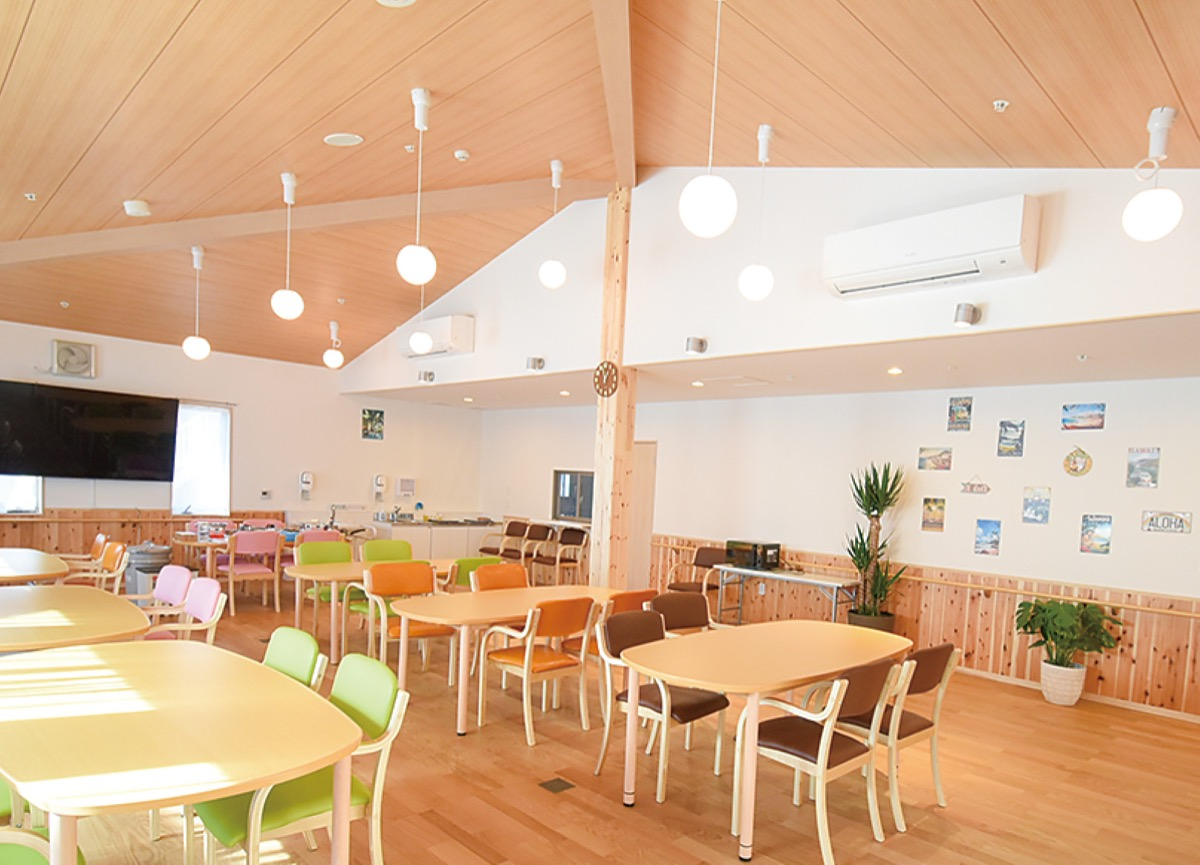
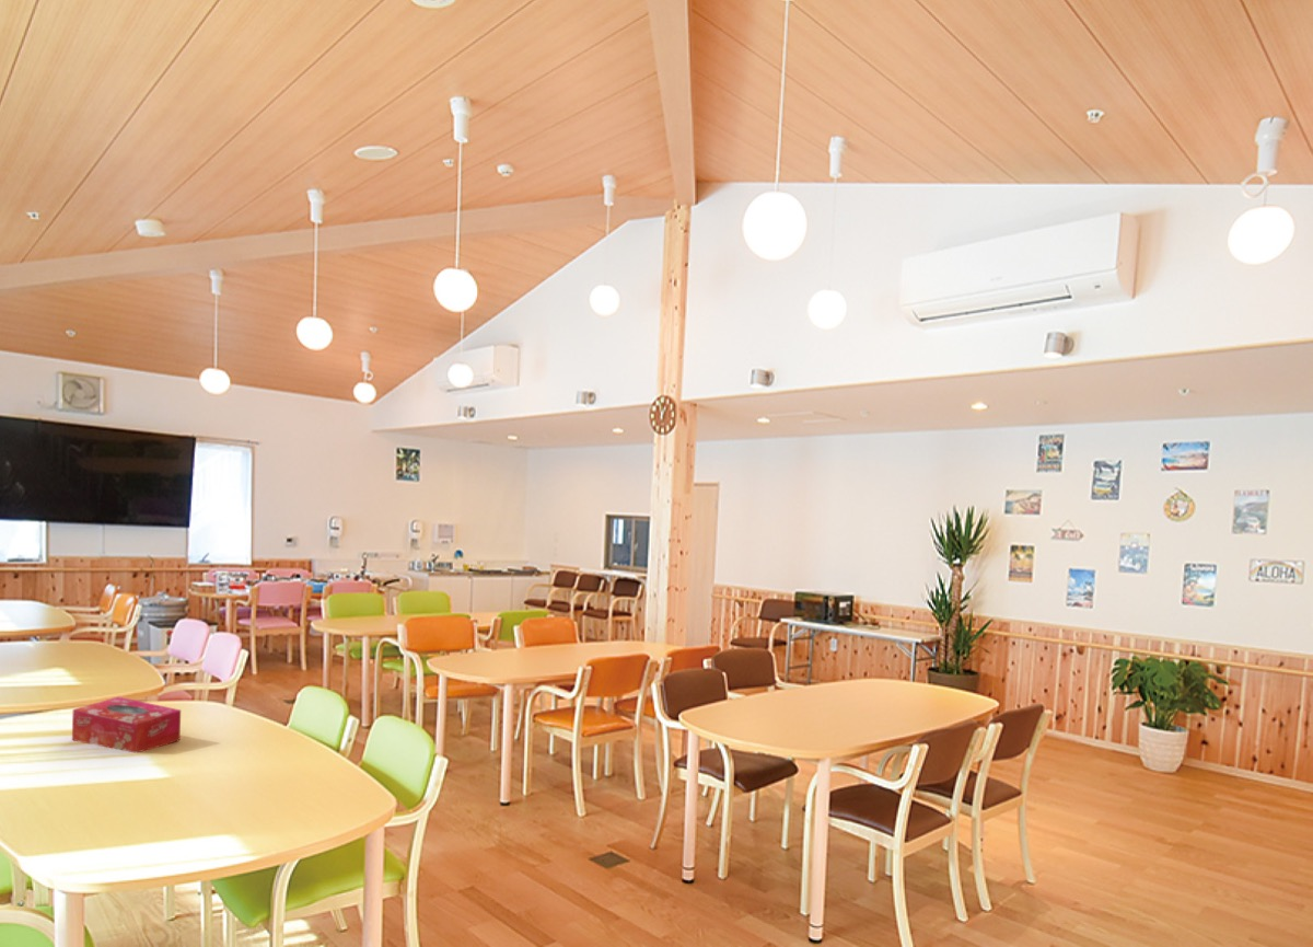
+ tissue box [71,695,182,754]
